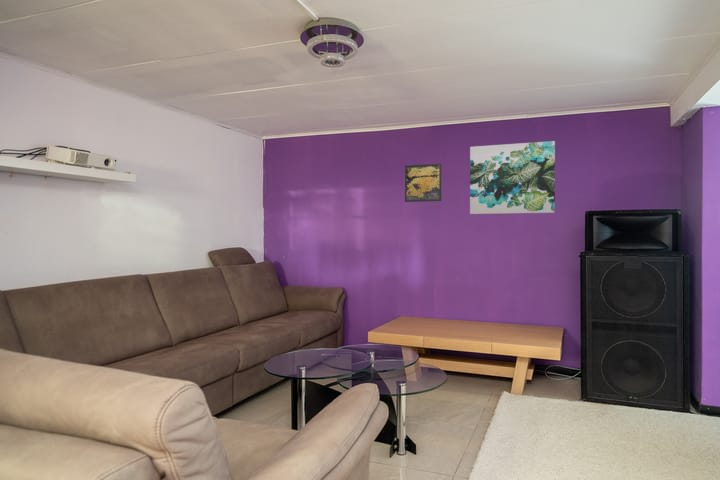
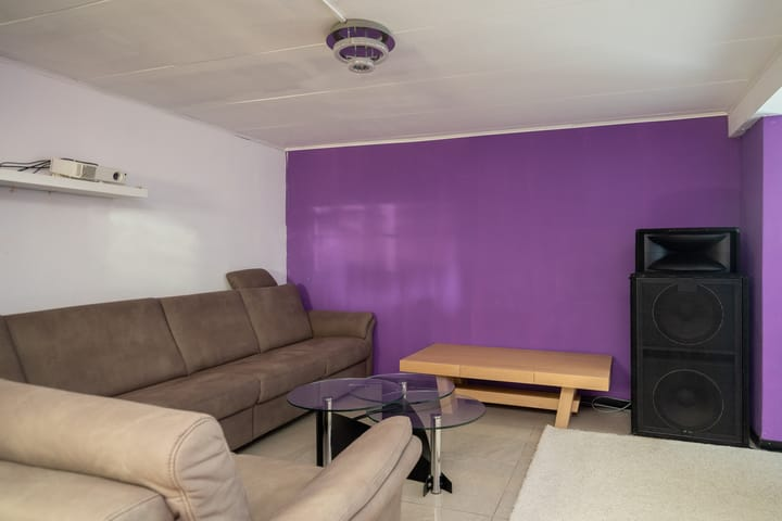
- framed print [404,163,442,203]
- wall art [469,140,556,215]
